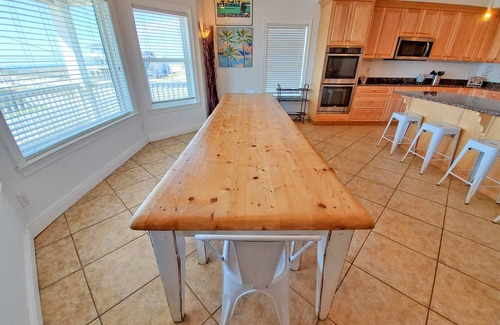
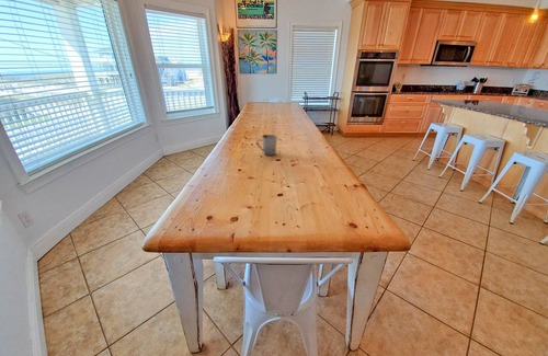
+ cup [255,134,278,157]
